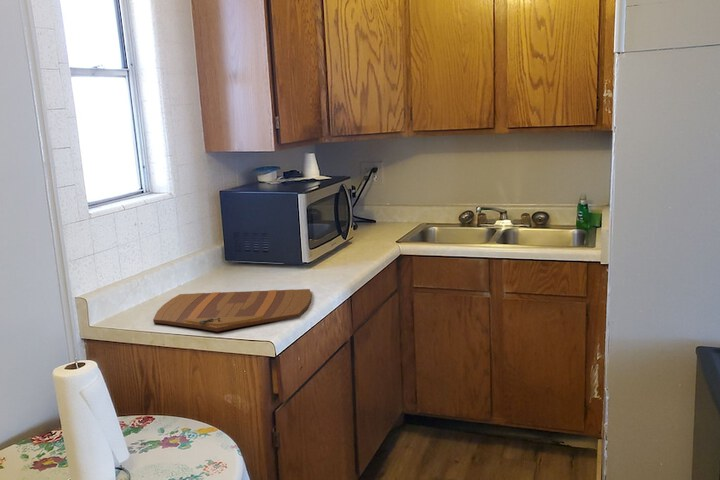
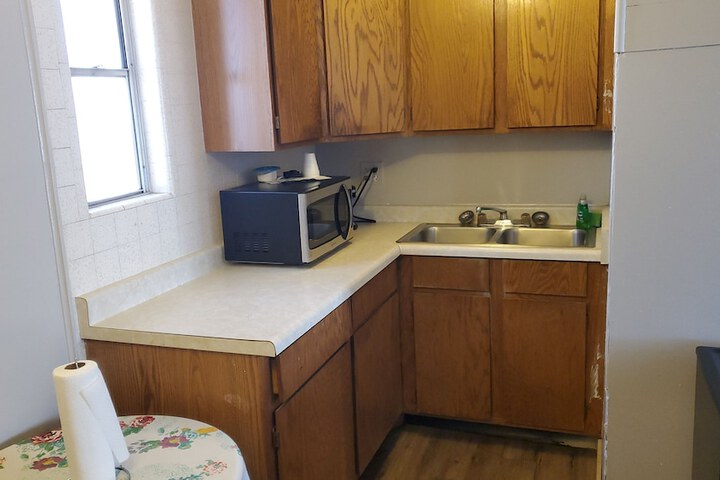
- cutting board [152,288,312,332]
